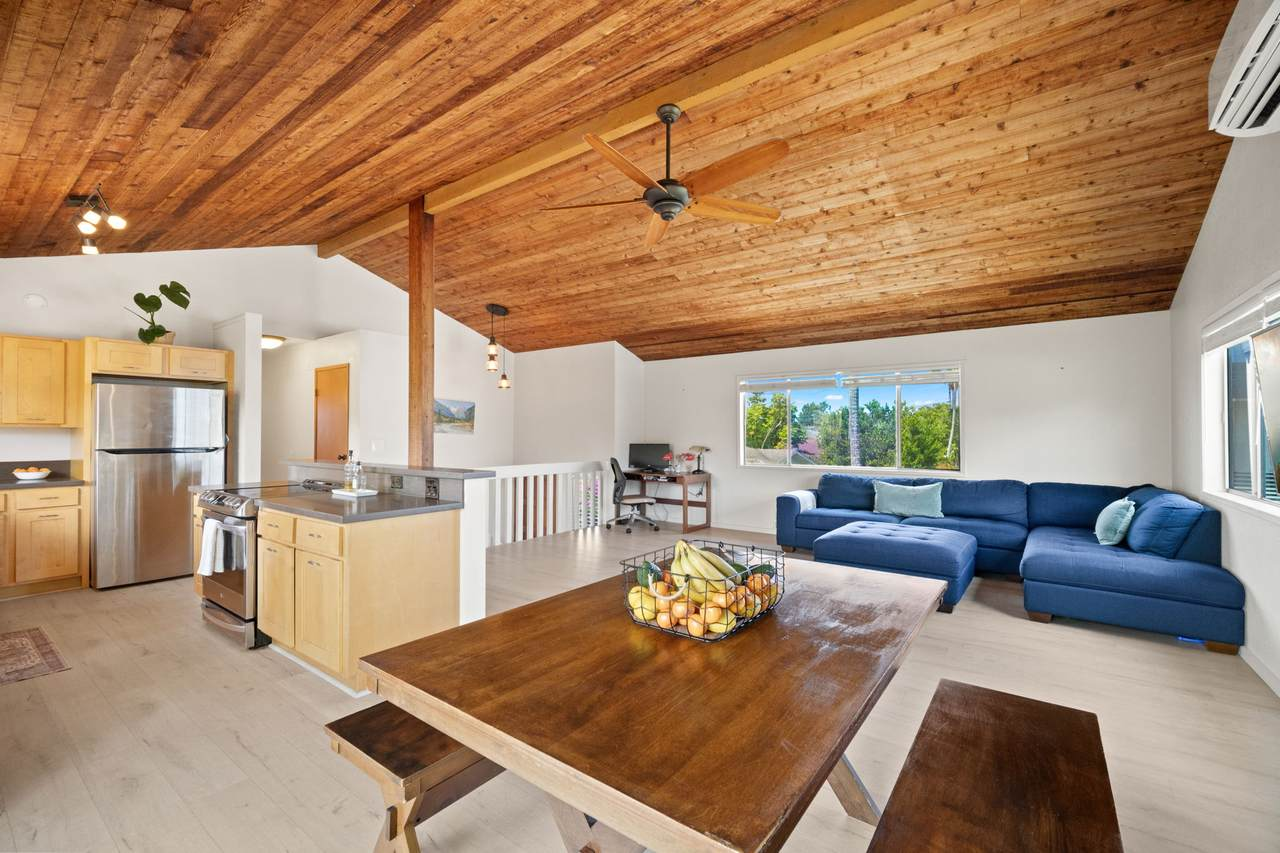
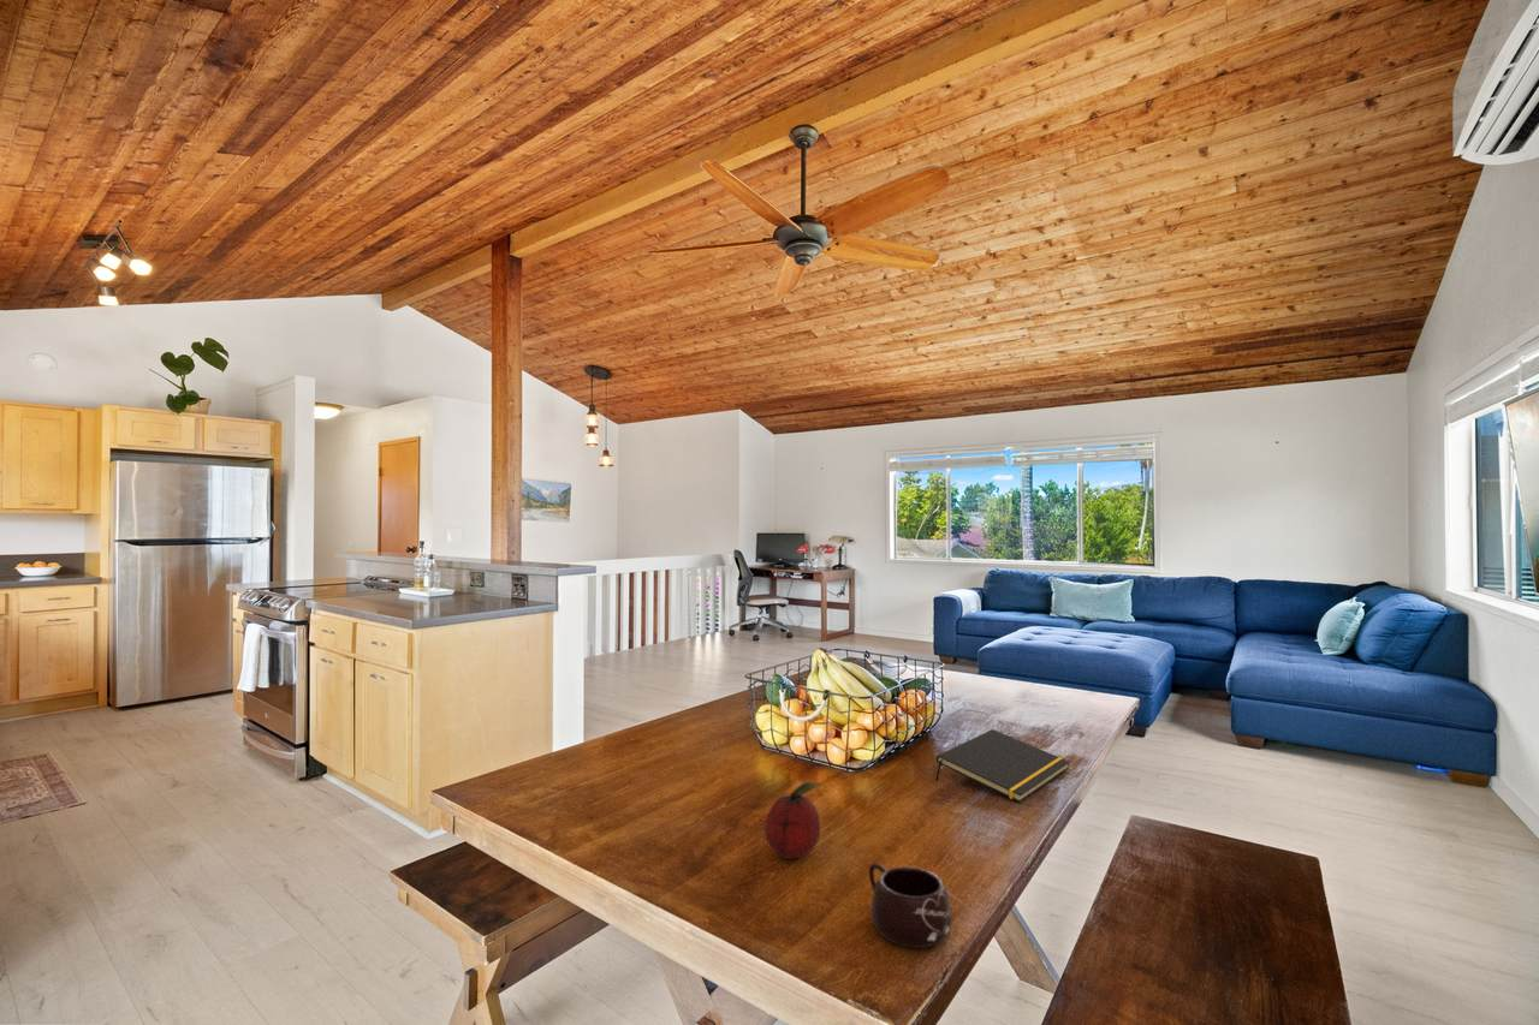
+ mug [867,862,953,949]
+ fruit [763,781,821,859]
+ notepad [934,728,1071,803]
